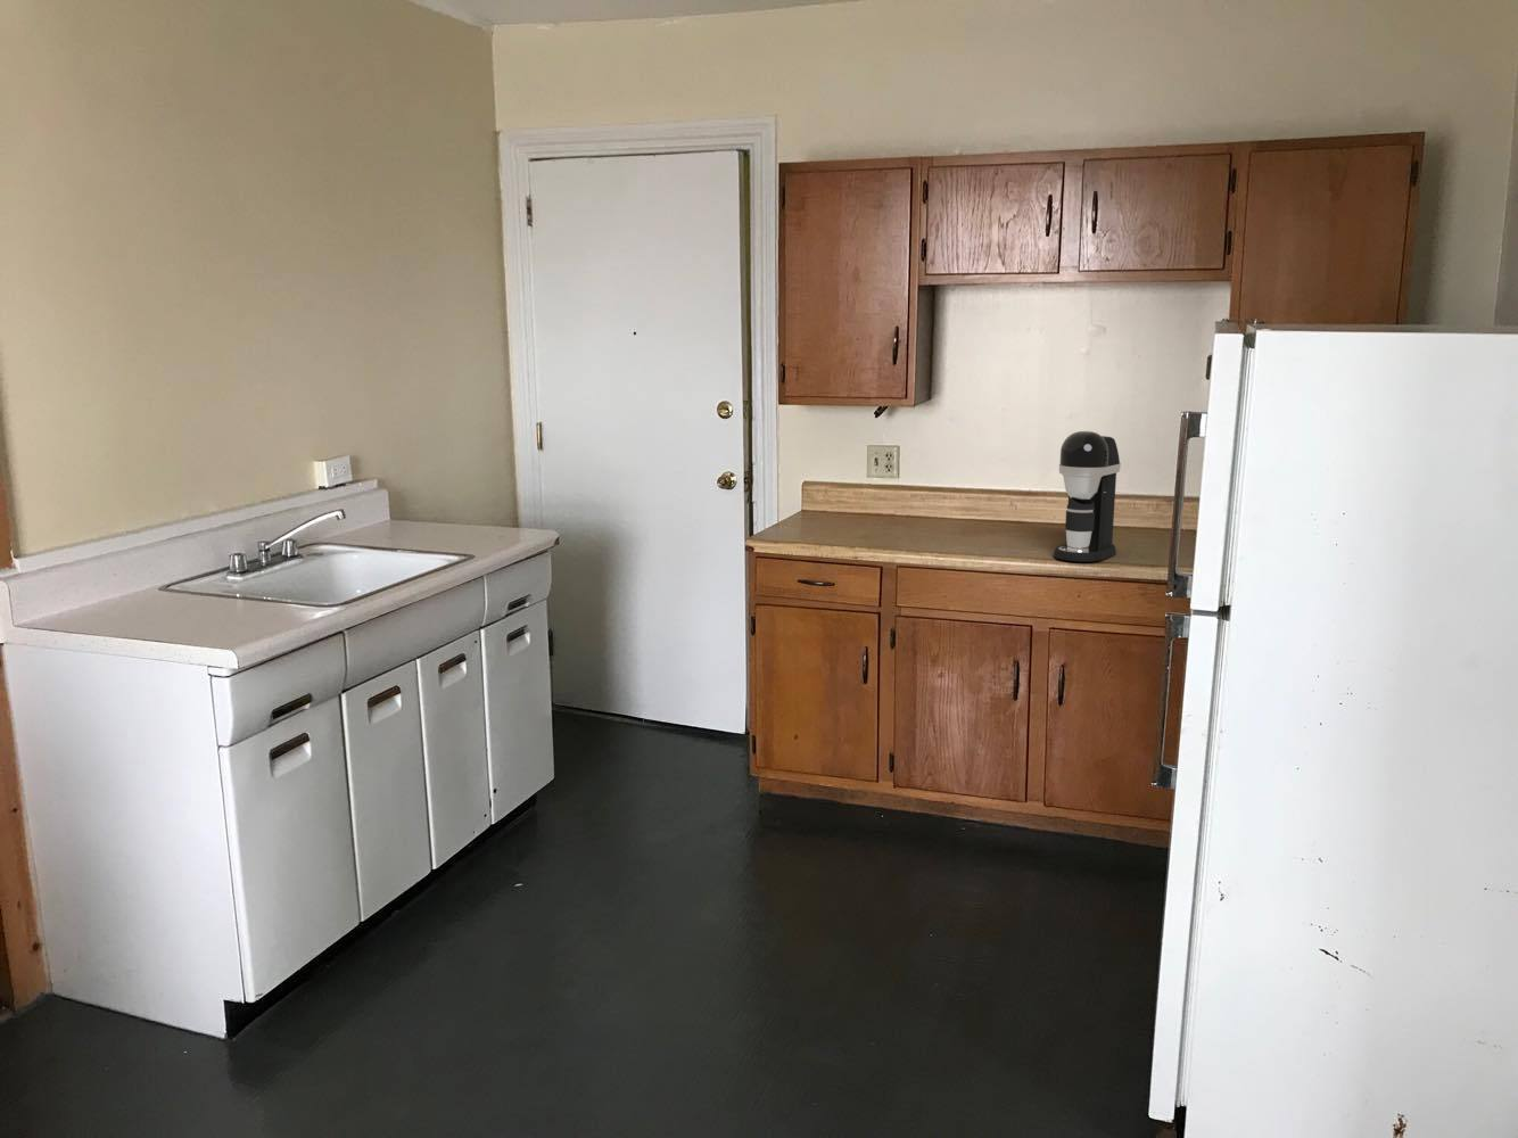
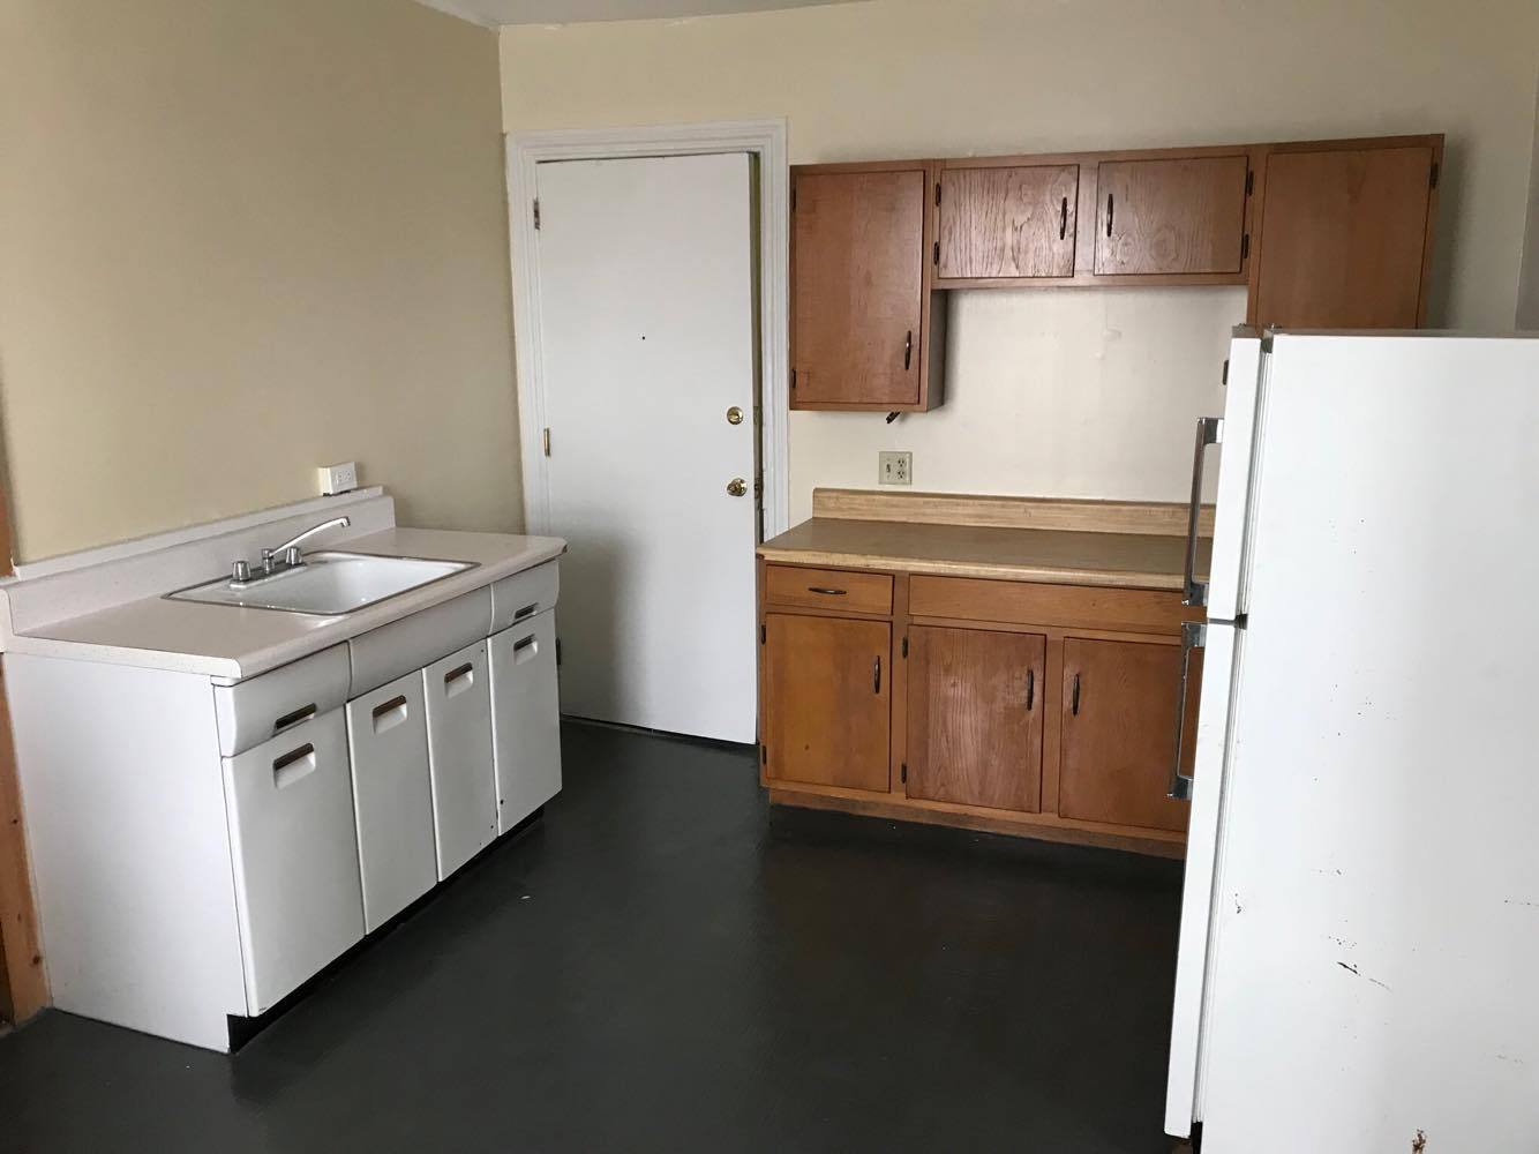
- coffee maker [1053,430,1122,562]
